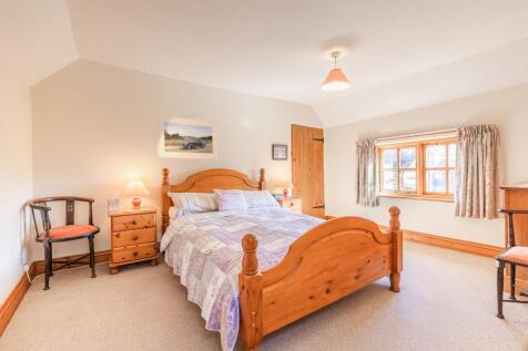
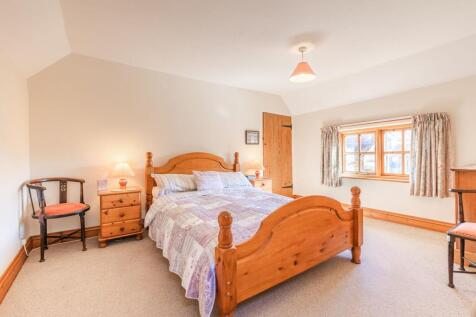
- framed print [155,114,220,161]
